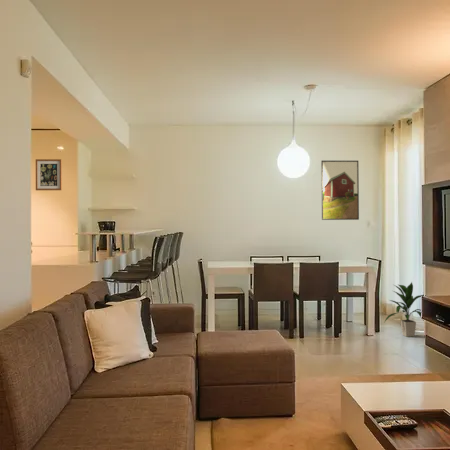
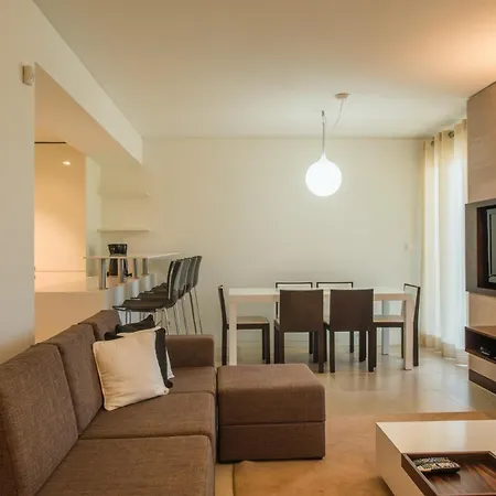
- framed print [320,160,360,221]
- indoor plant [384,281,425,338]
- wall art [35,158,63,191]
